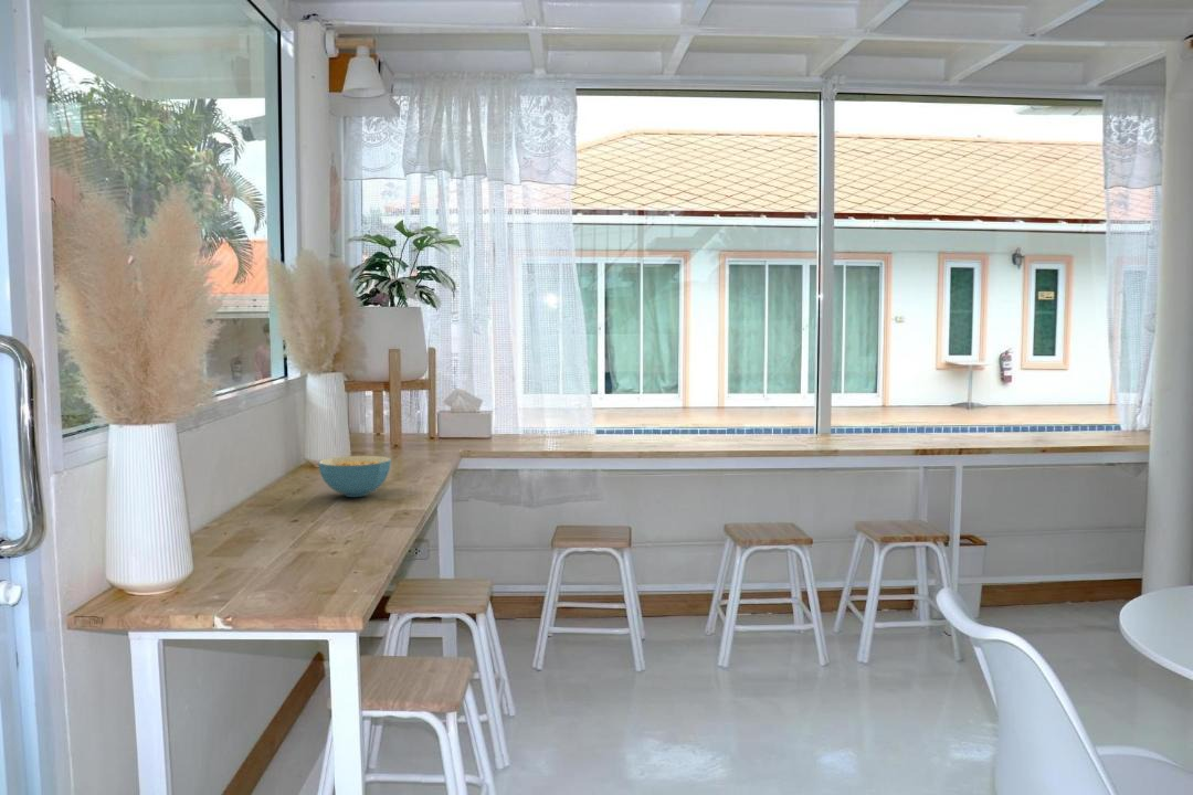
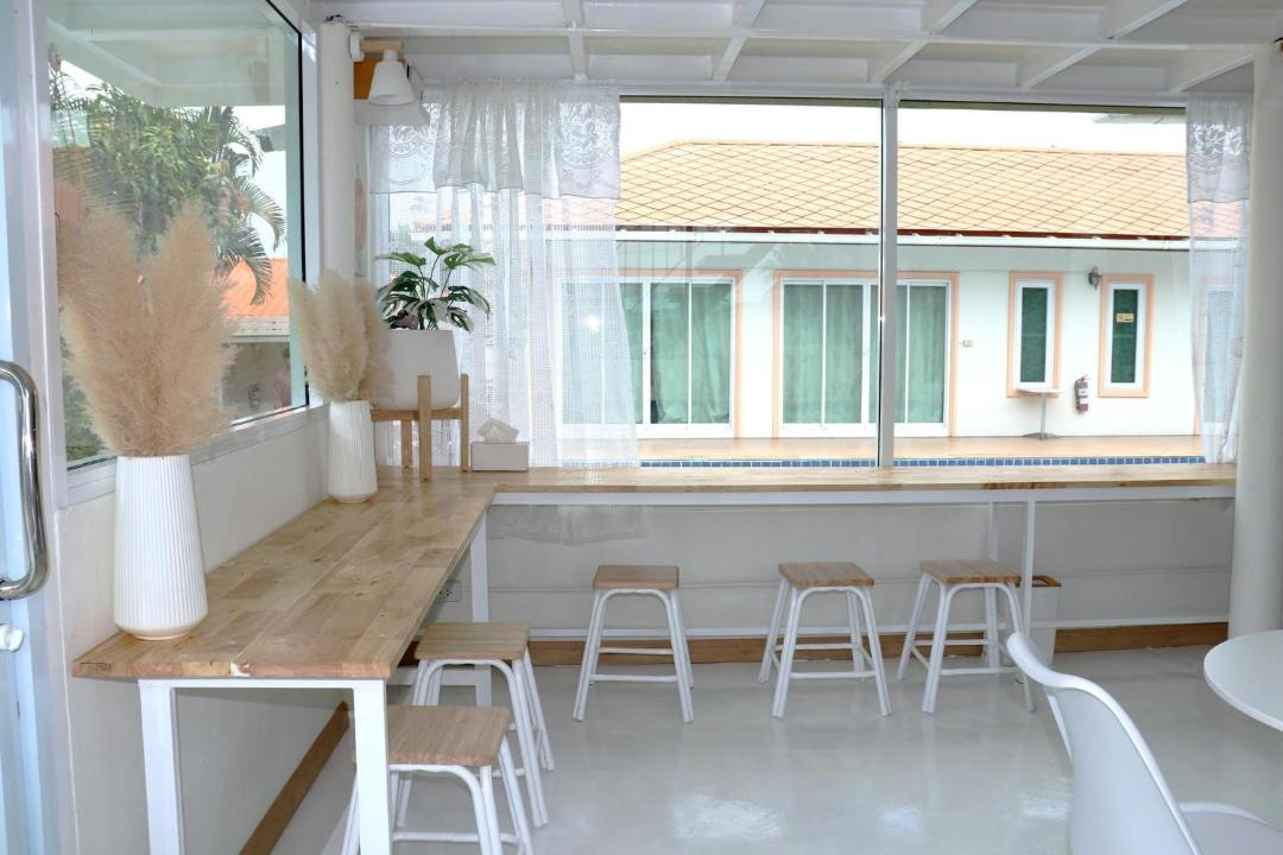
- cereal bowl [317,455,392,498]
